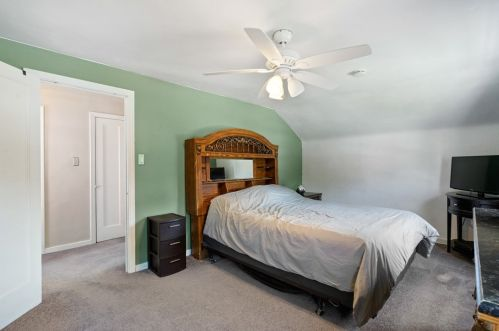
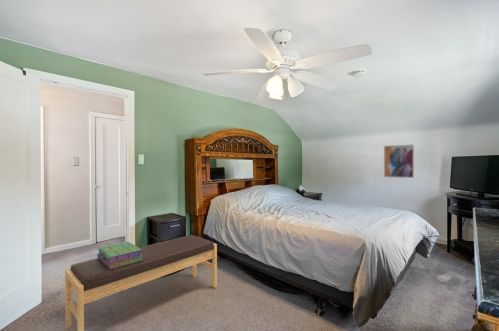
+ wall art [383,143,415,179]
+ stack of books [96,241,143,269]
+ bench [64,234,218,331]
